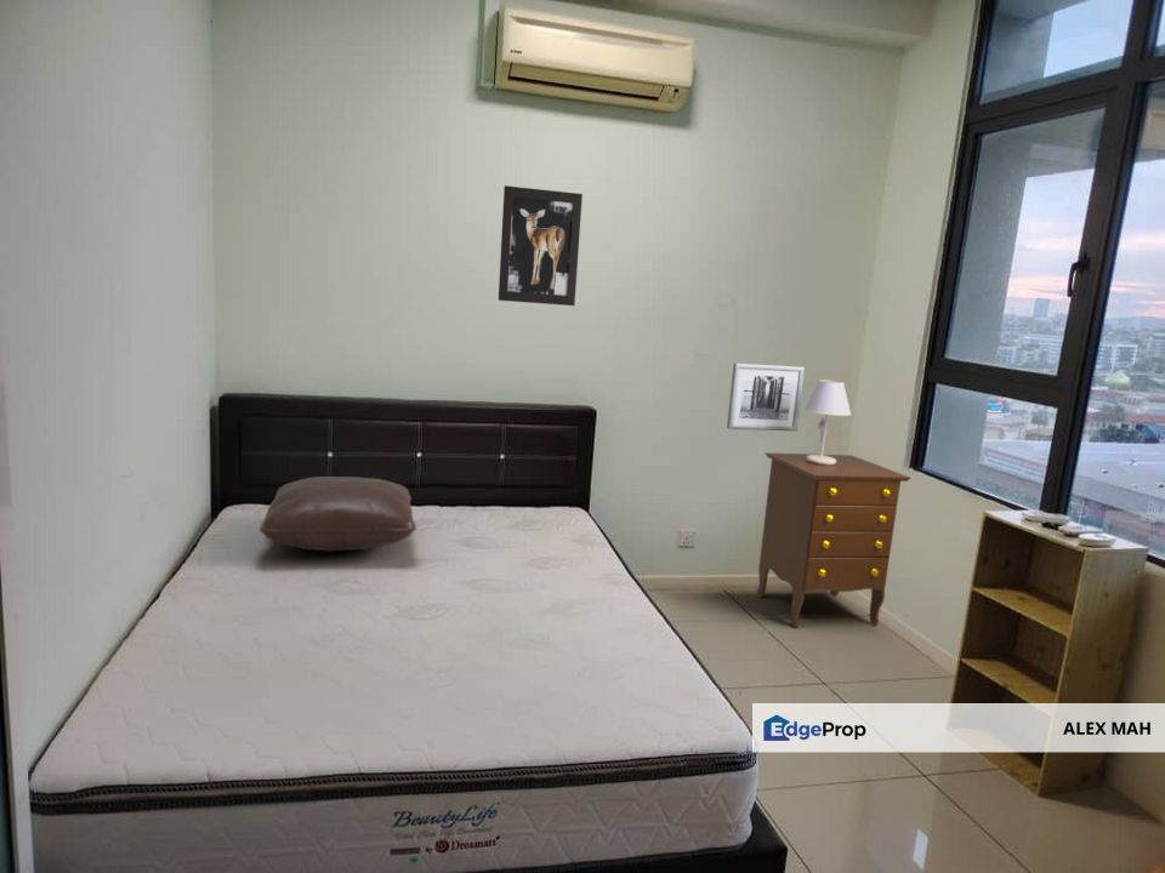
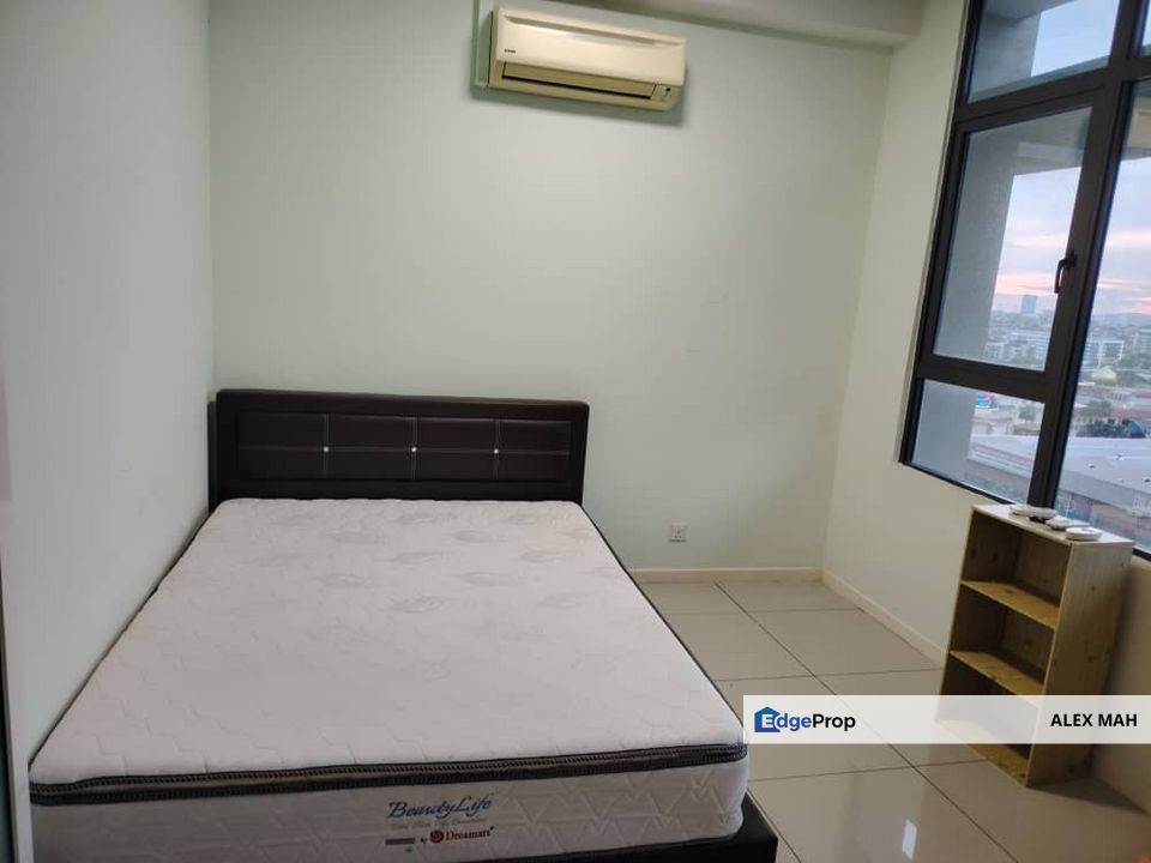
- dresser [756,451,911,629]
- wall art [498,184,584,307]
- wall art [726,363,806,433]
- table lamp [802,378,852,464]
- pillow [258,475,417,552]
